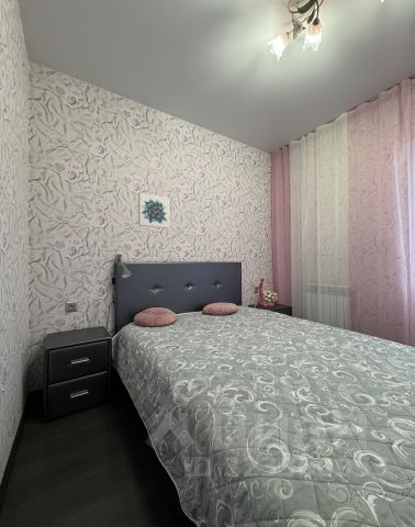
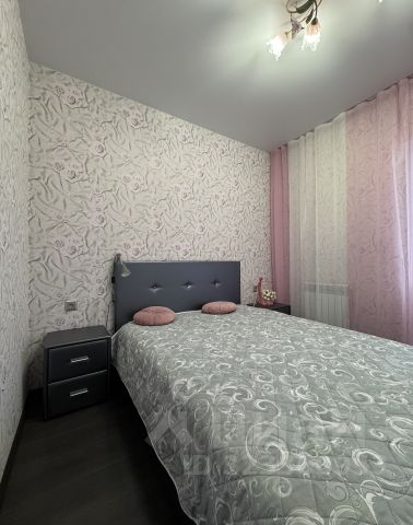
- wall art [137,192,170,229]
